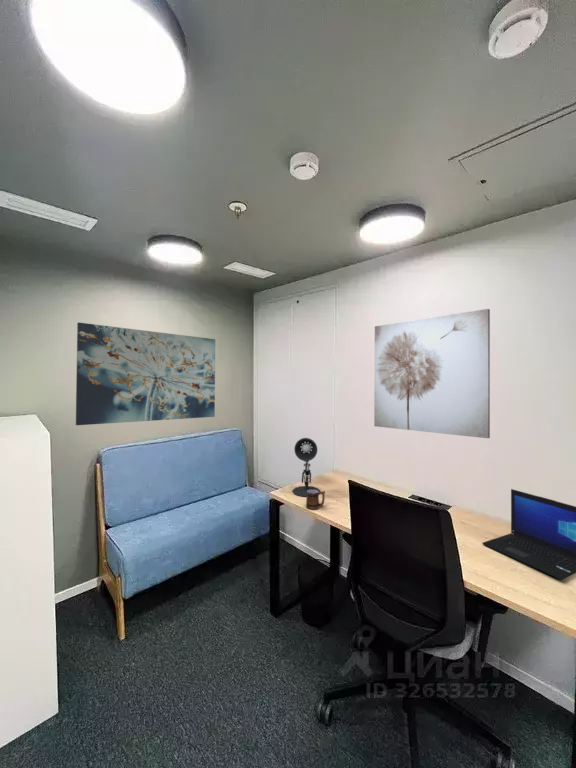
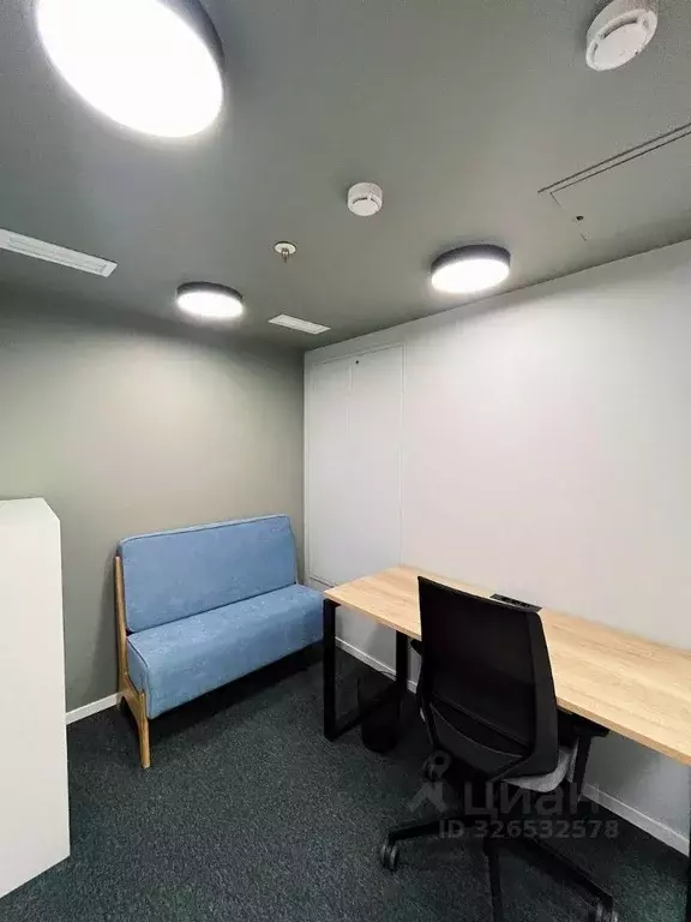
- desk lamp [291,437,322,497]
- laptop [481,488,576,581]
- mug [305,490,326,511]
- wall art [75,321,216,426]
- wall art [373,308,491,439]
